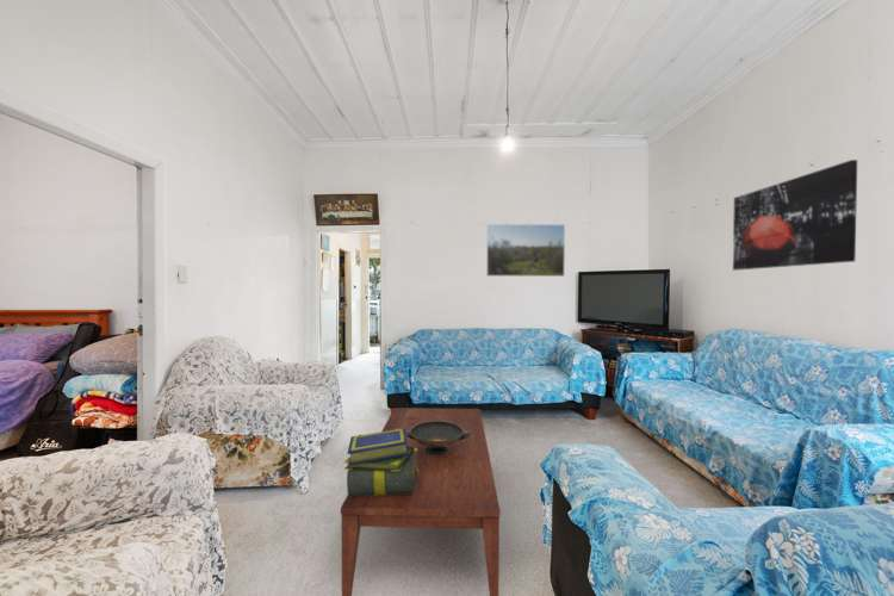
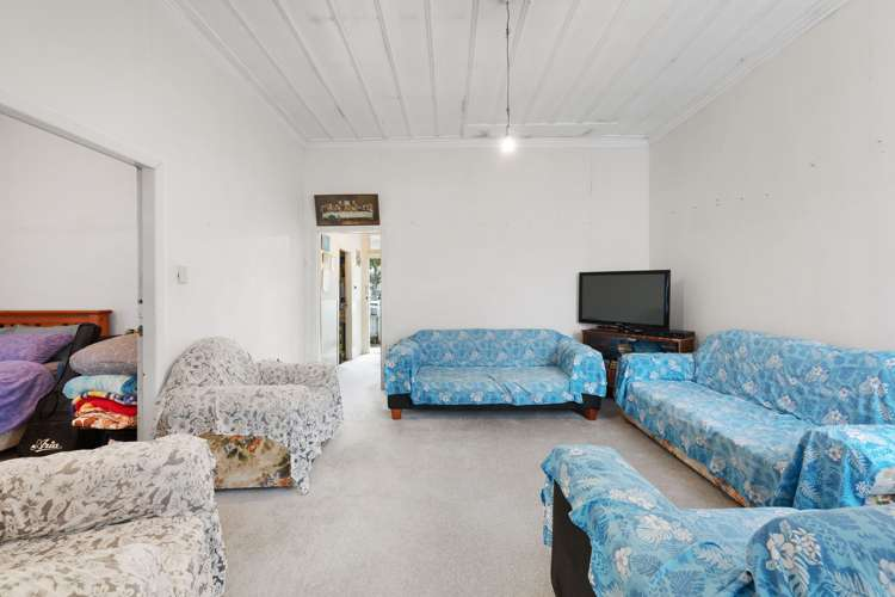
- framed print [485,223,566,278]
- stack of books [343,428,418,496]
- decorative bowl [405,421,471,455]
- coffee table [340,406,501,596]
- wall art [732,159,858,272]
